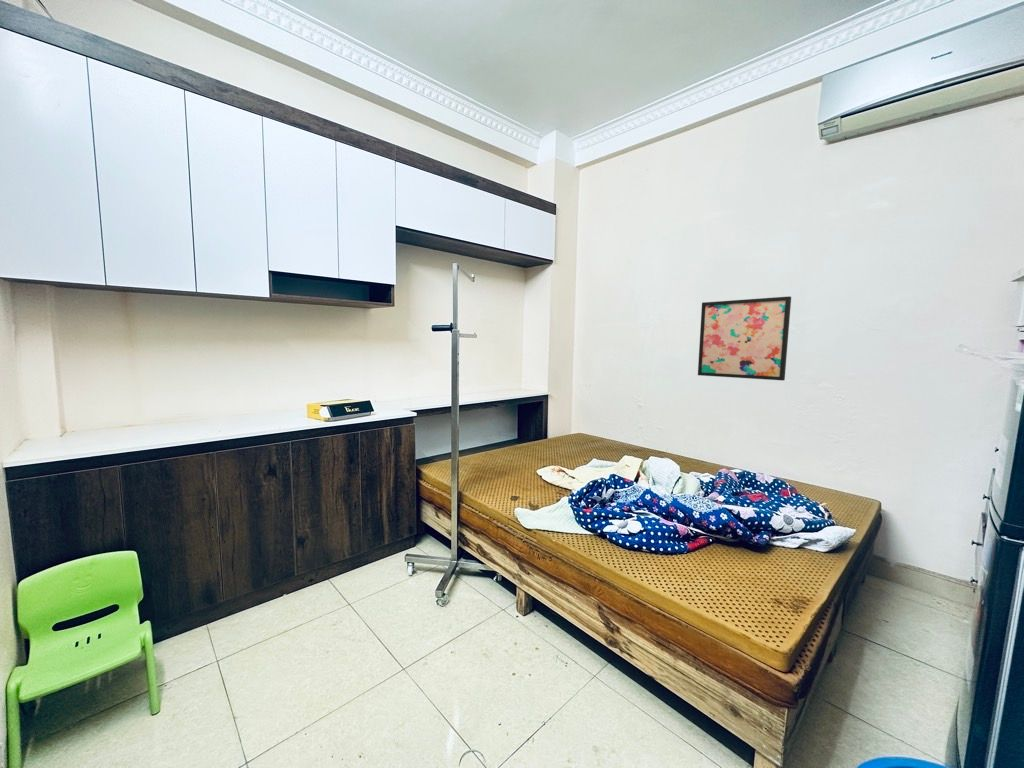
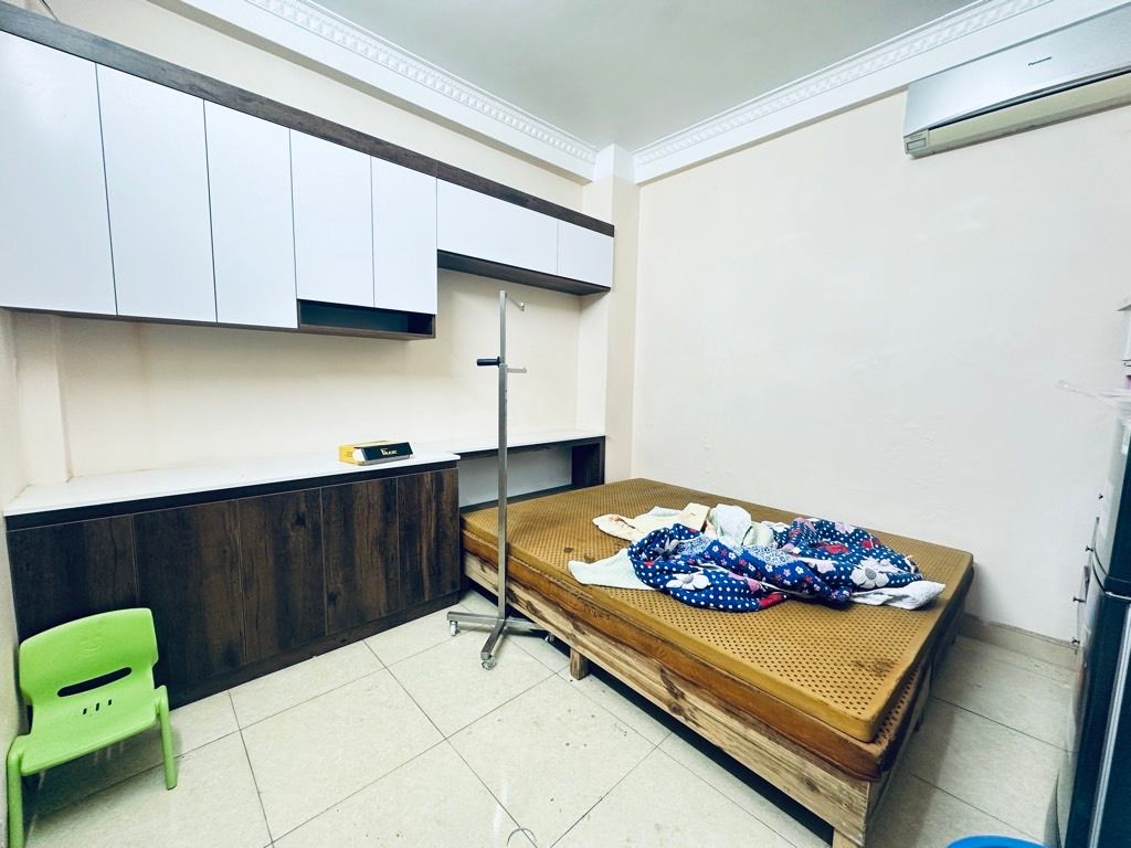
- wall art [697,295,792,381]
